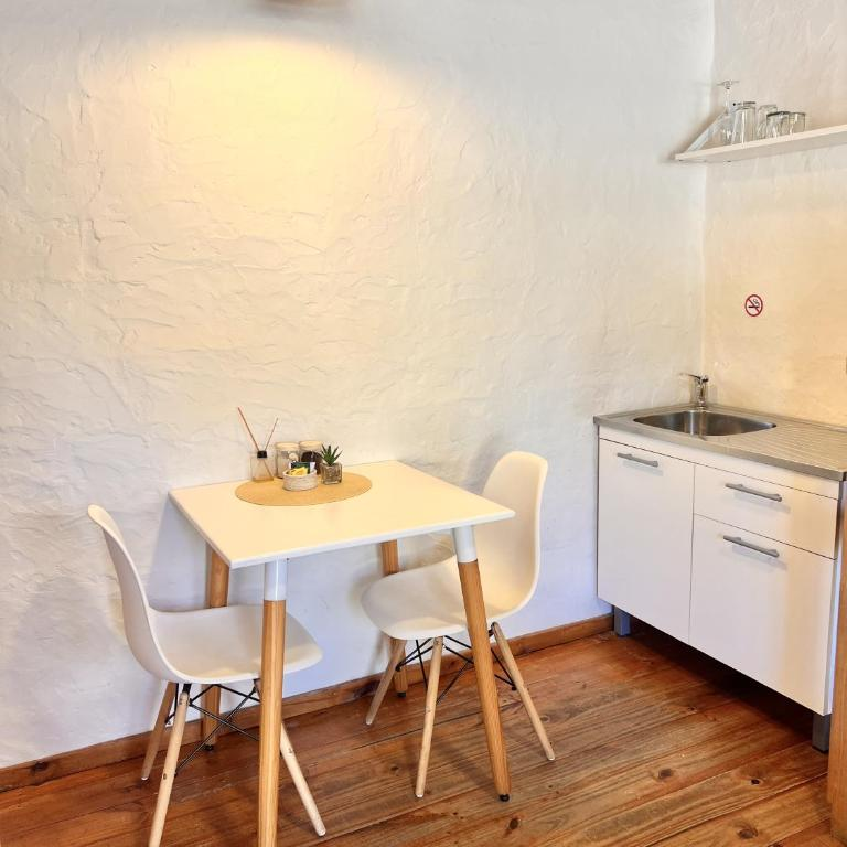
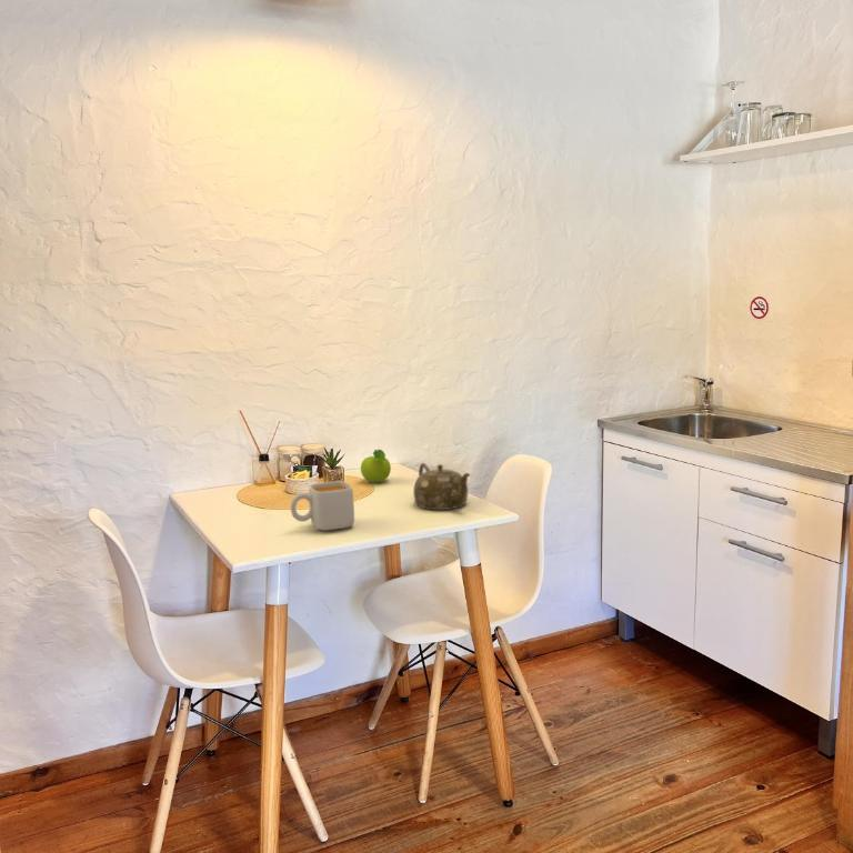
+ teapot [412,462,471,511]
+ mug [290,480,355,531]
+ fruit [360,448,392,484]
